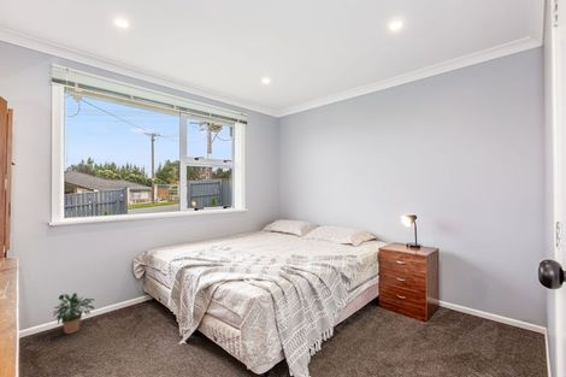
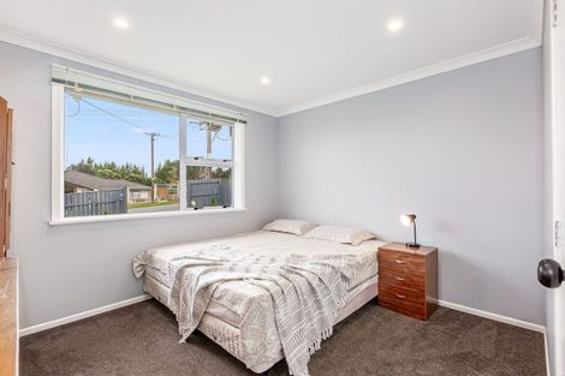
- potted plant [52,291,95,335]
